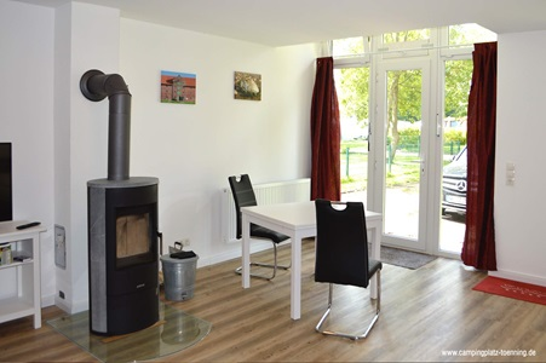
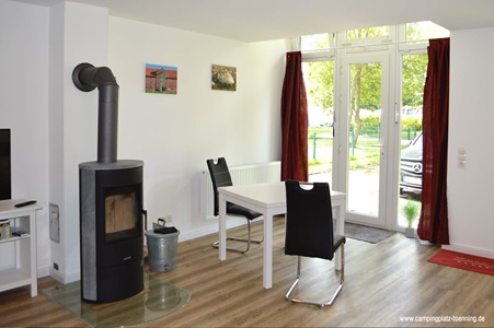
+ potted plant [394,196,422,238]
